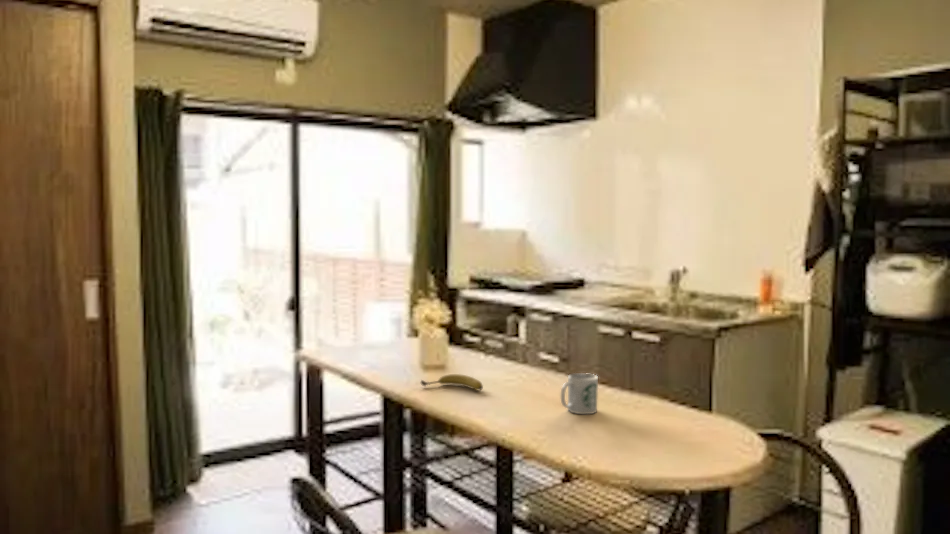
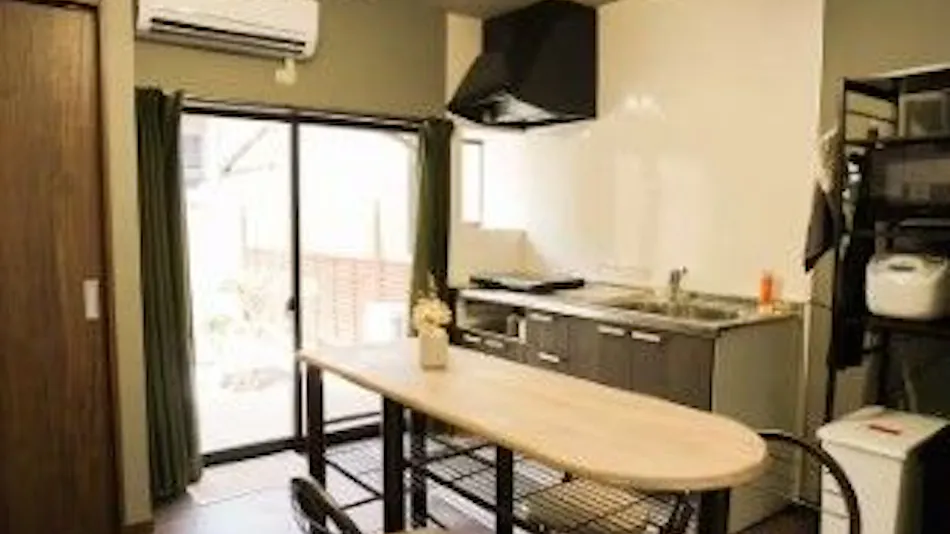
- fruit [420,373,484,391]
- mug [560,372,599,415]
